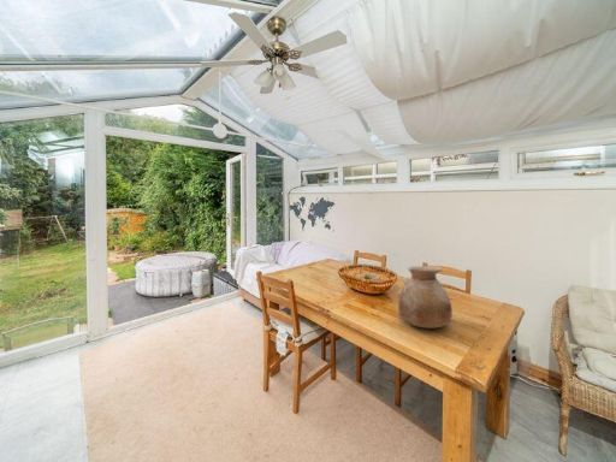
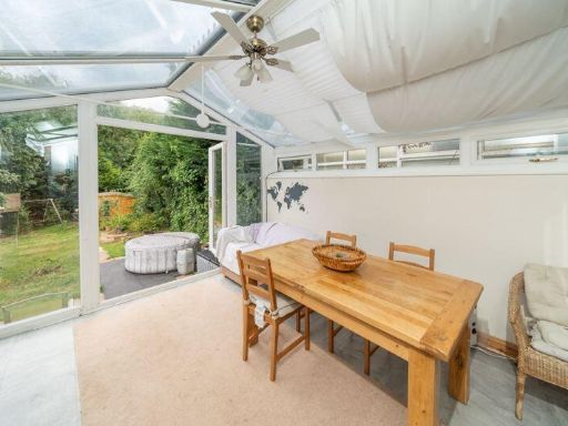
- vase [396,265,454,328]
